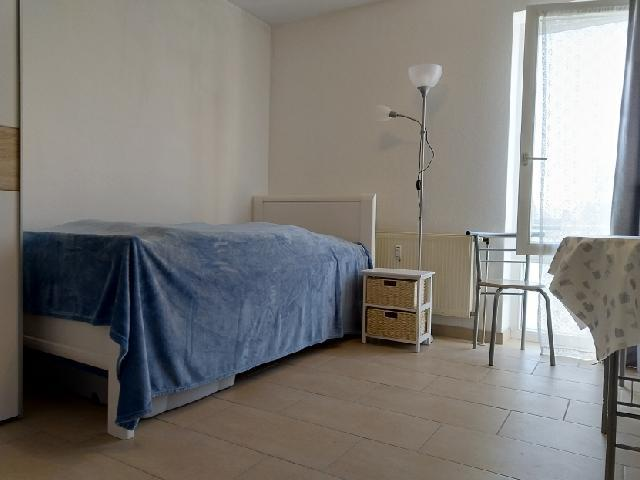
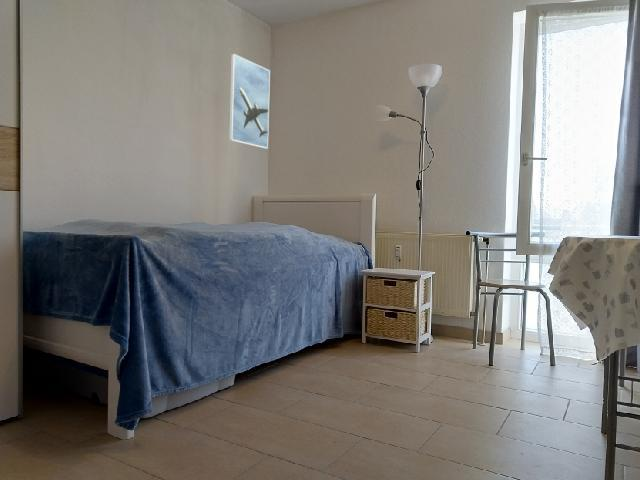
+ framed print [228,53,271,150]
